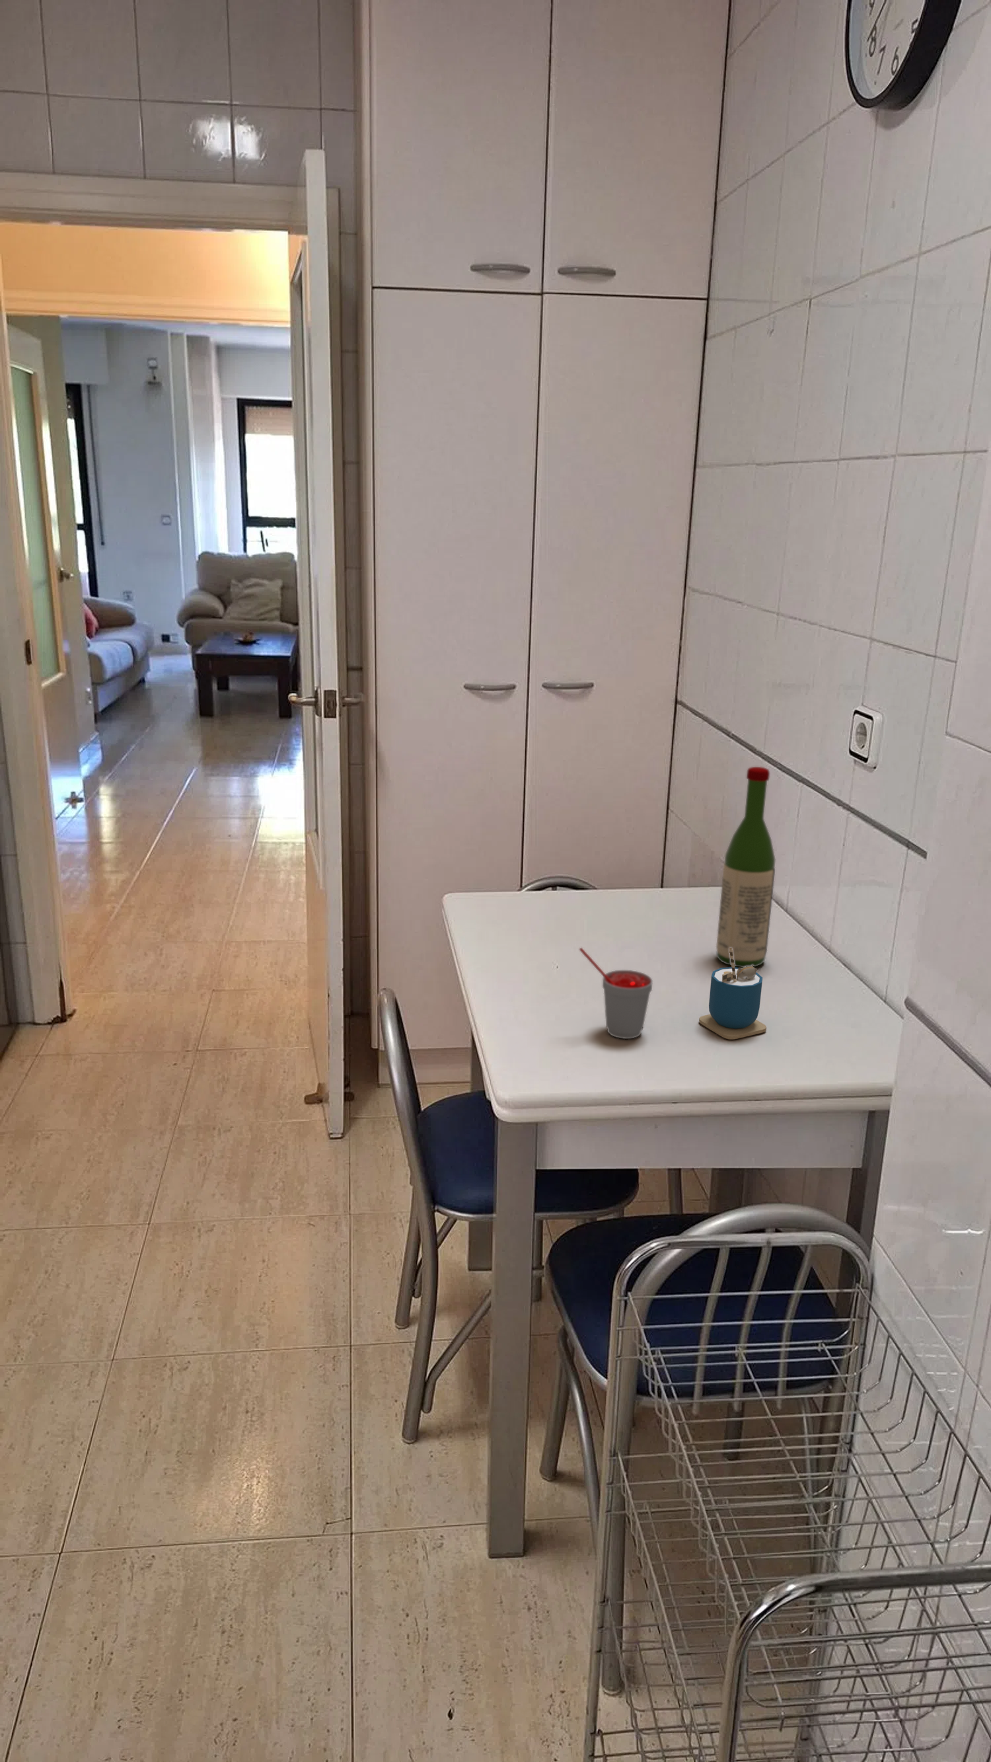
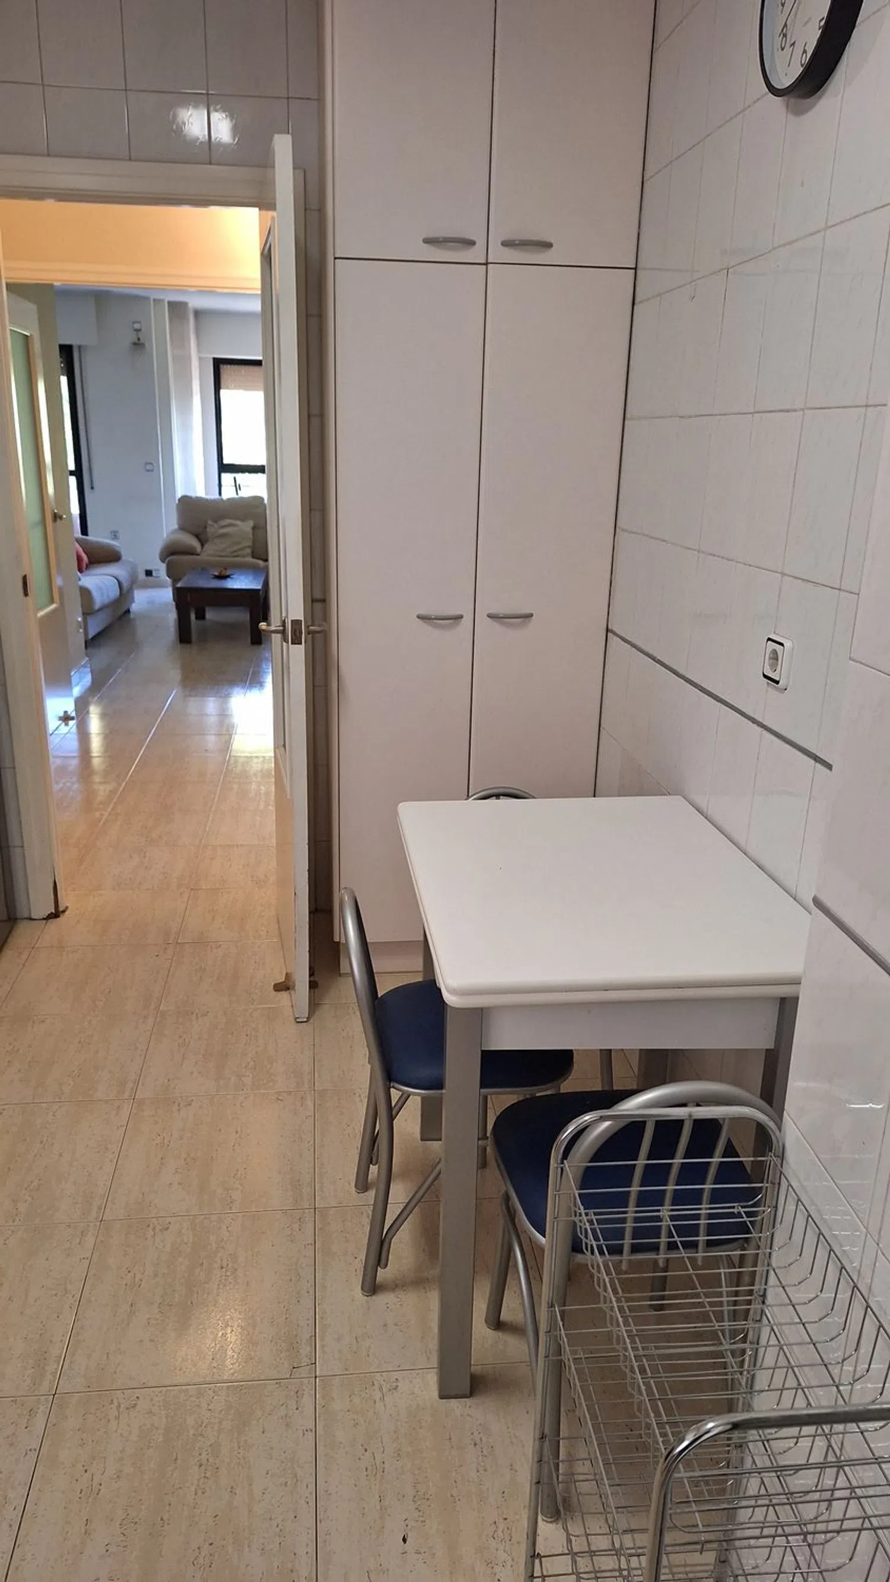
- wine bottle [715,766,777,968]
- cup [578,948,653,1040]
- cup [698,948,767,1041]
